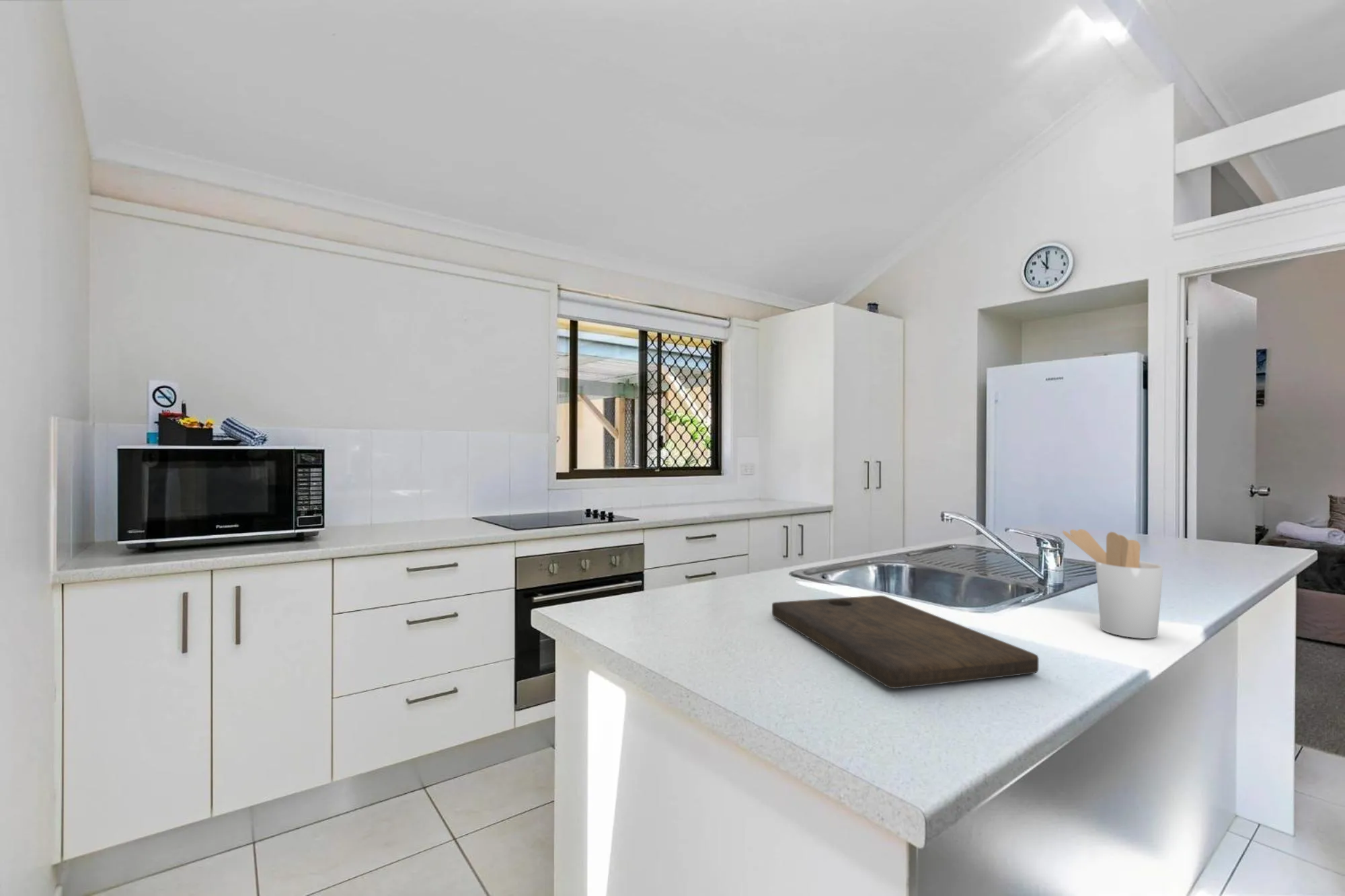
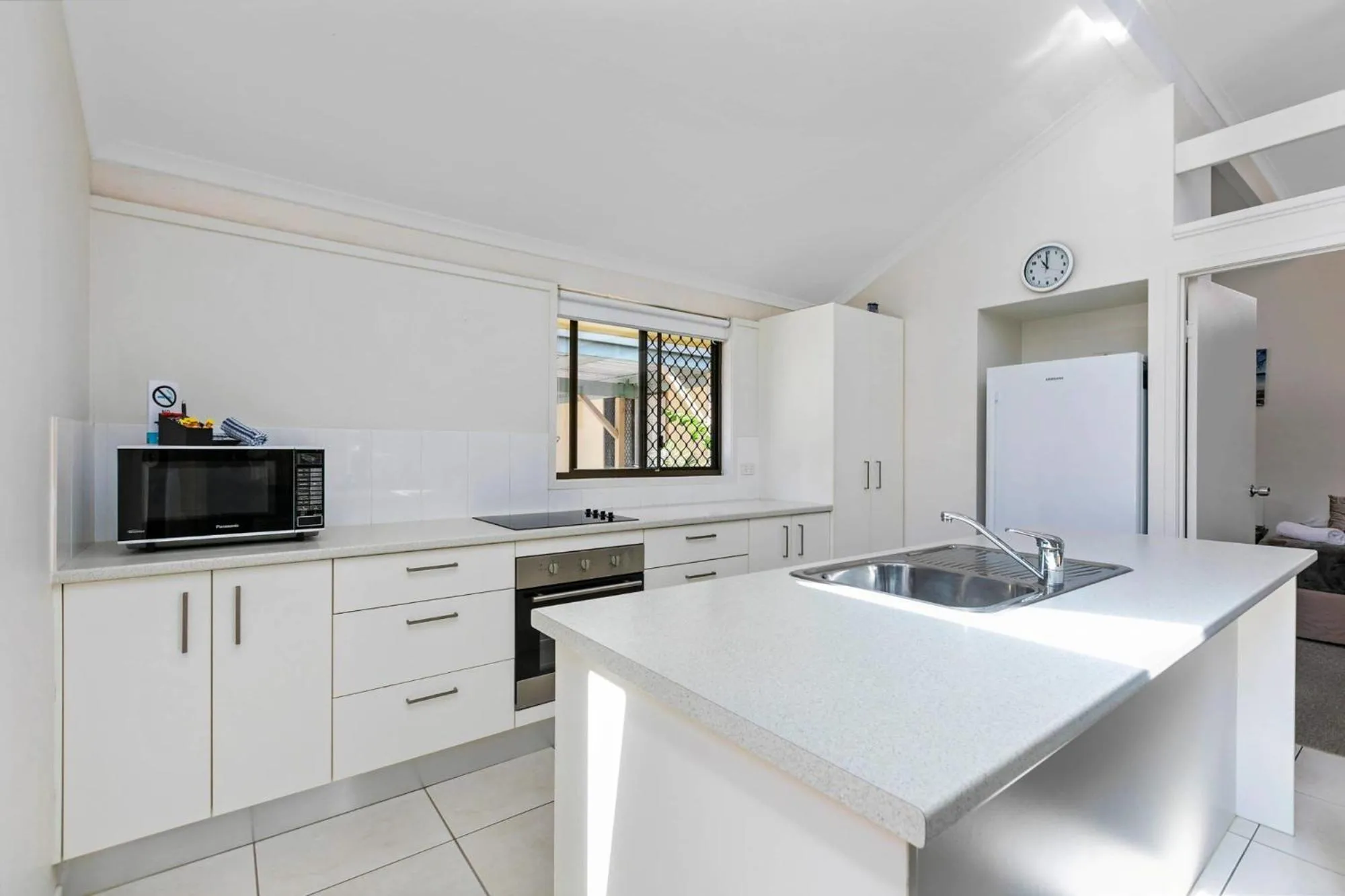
- utensil holder [1062,528,1163,639]
- cutting board [771,595,1039,690]
